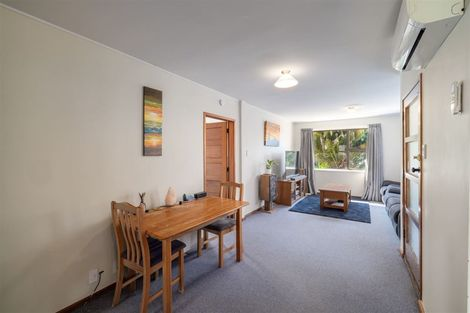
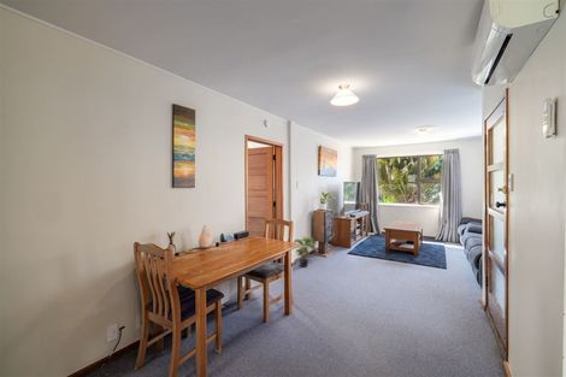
+ potted plant [293,234,317,269]
